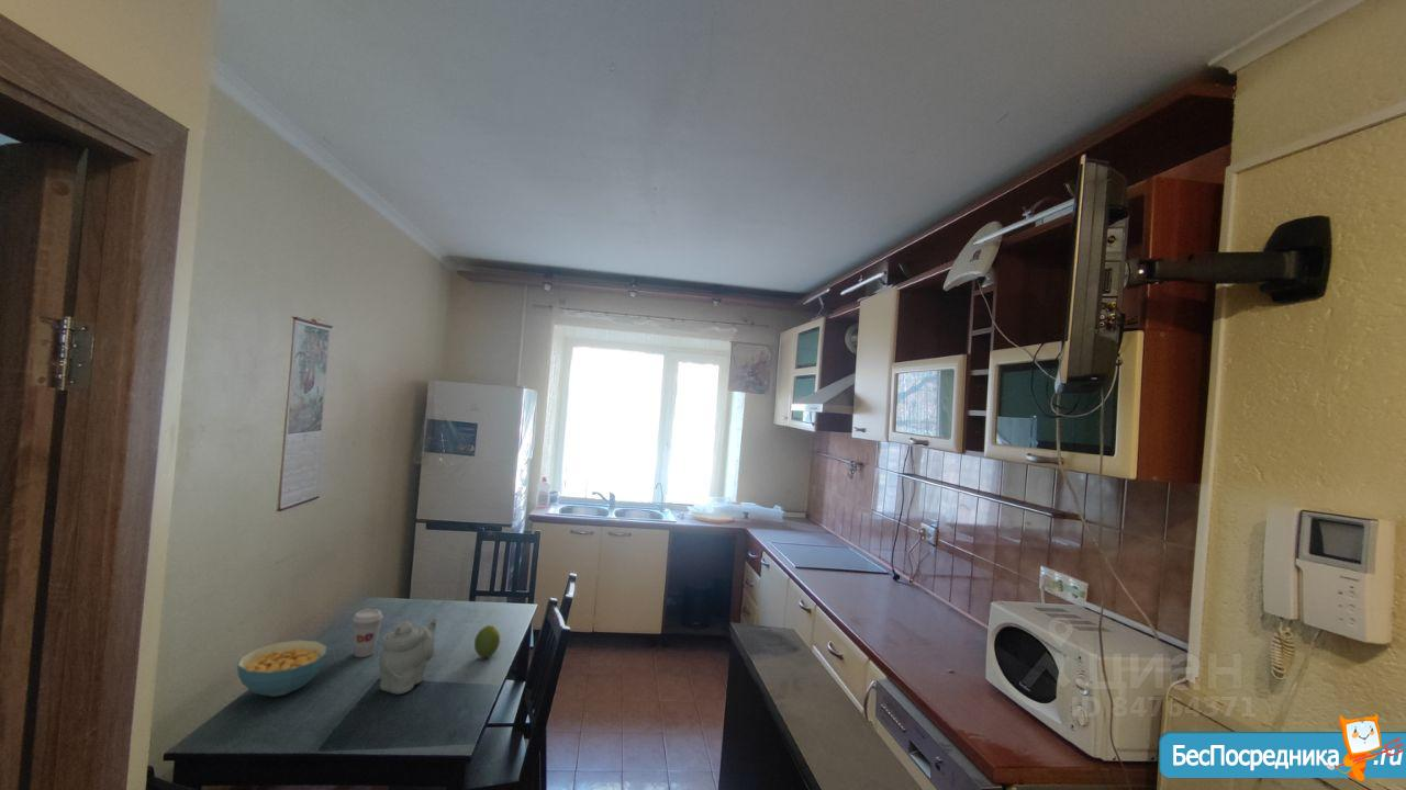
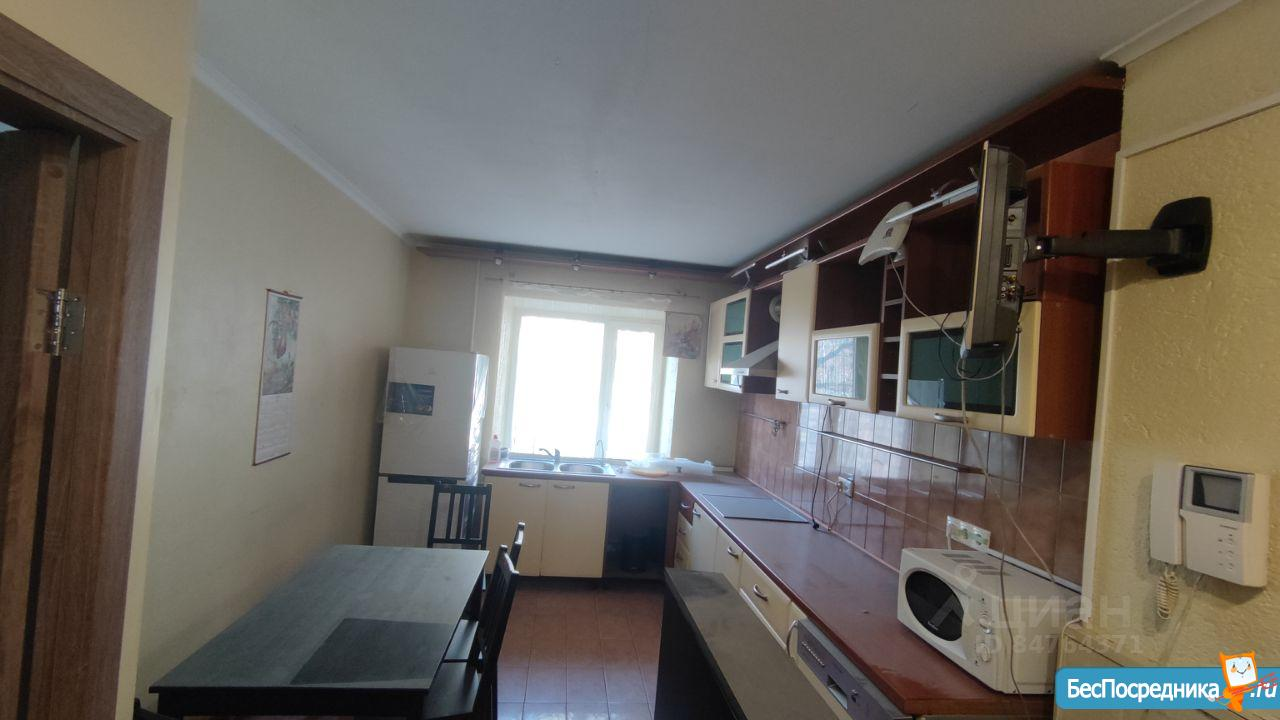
- teapot [378,617,438,695]
- coffee cup [352,608,383,658]
- cereal bowl [236,639,328,698]
- fruit [473,624,501,659]
